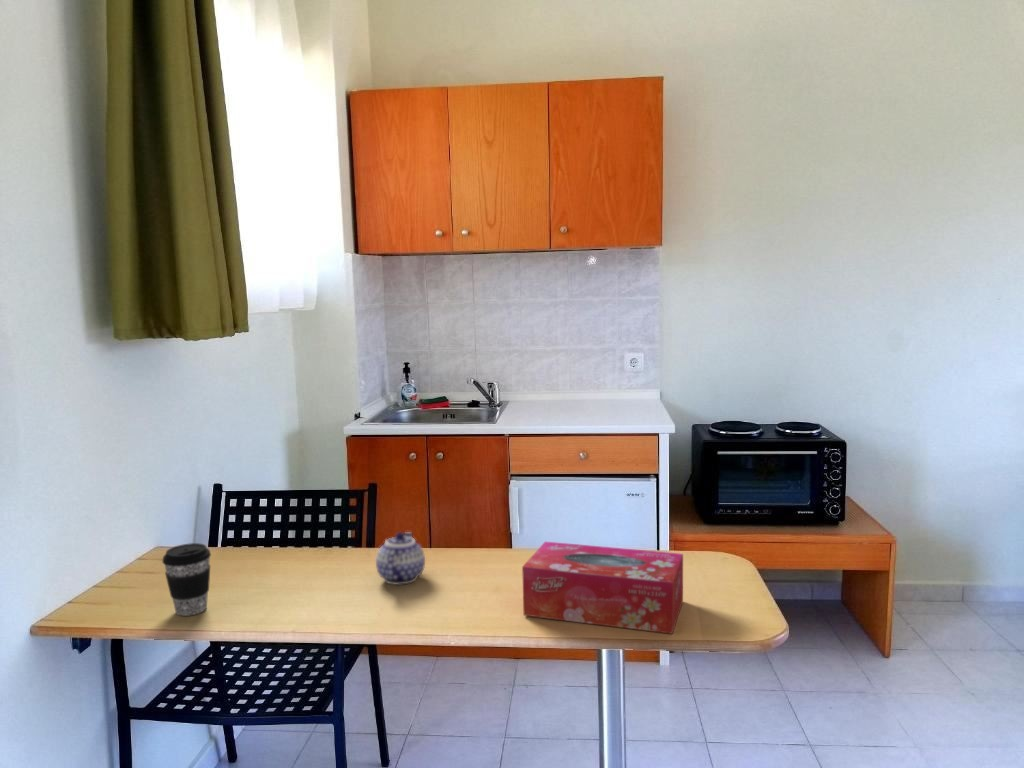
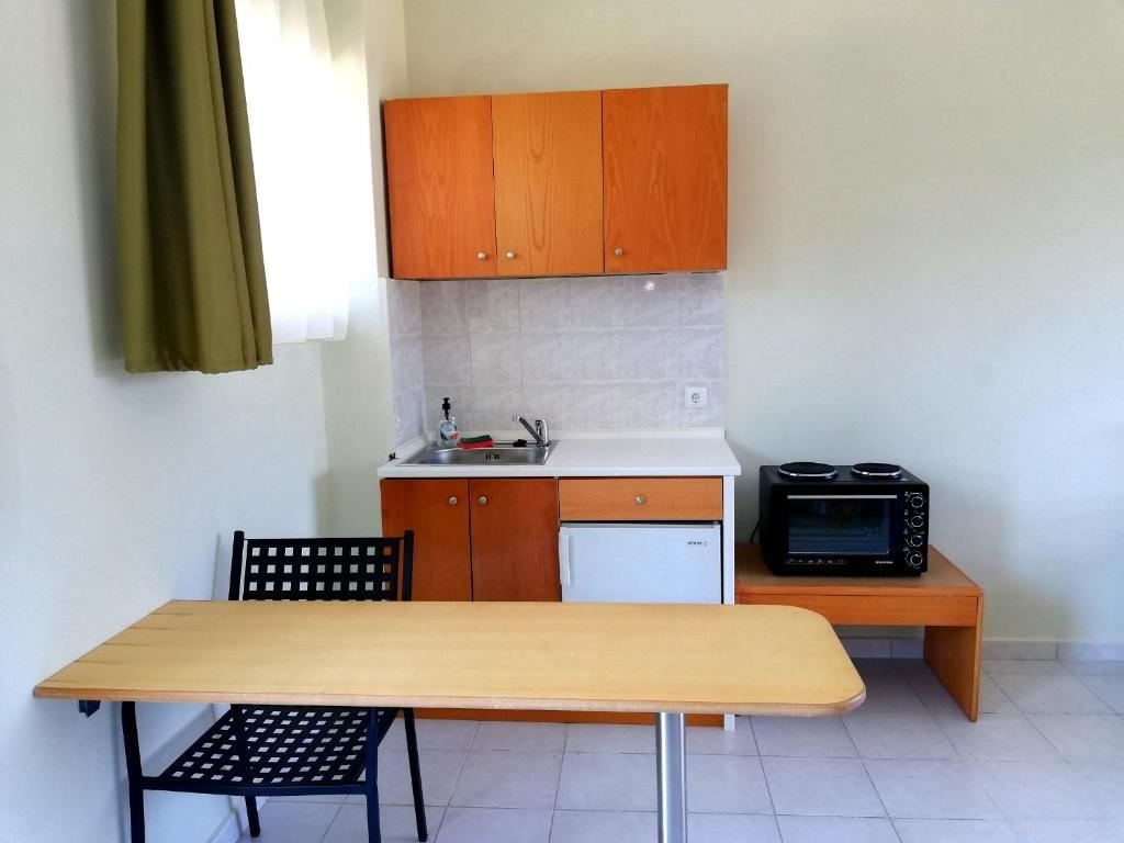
- tissue box [521,540,684,635]
- coffee cup [161,542,212,617]
- teapot [375,531,426,586]
